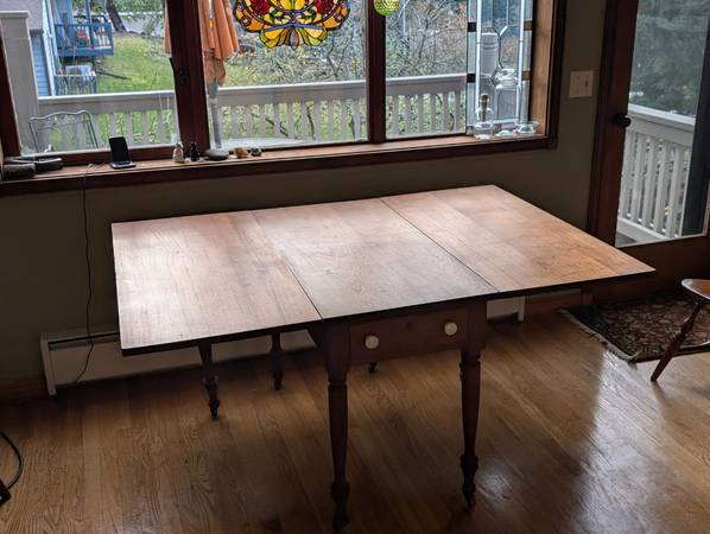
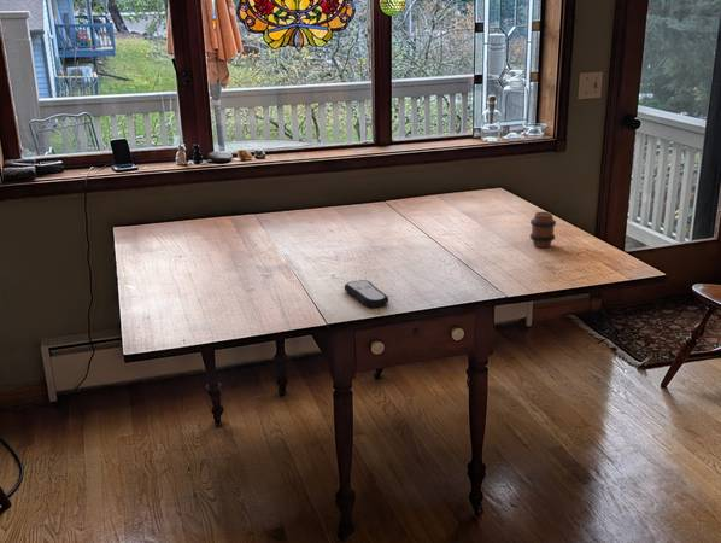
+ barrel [529,211,557,249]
+ remote control [344,279,389,309]
